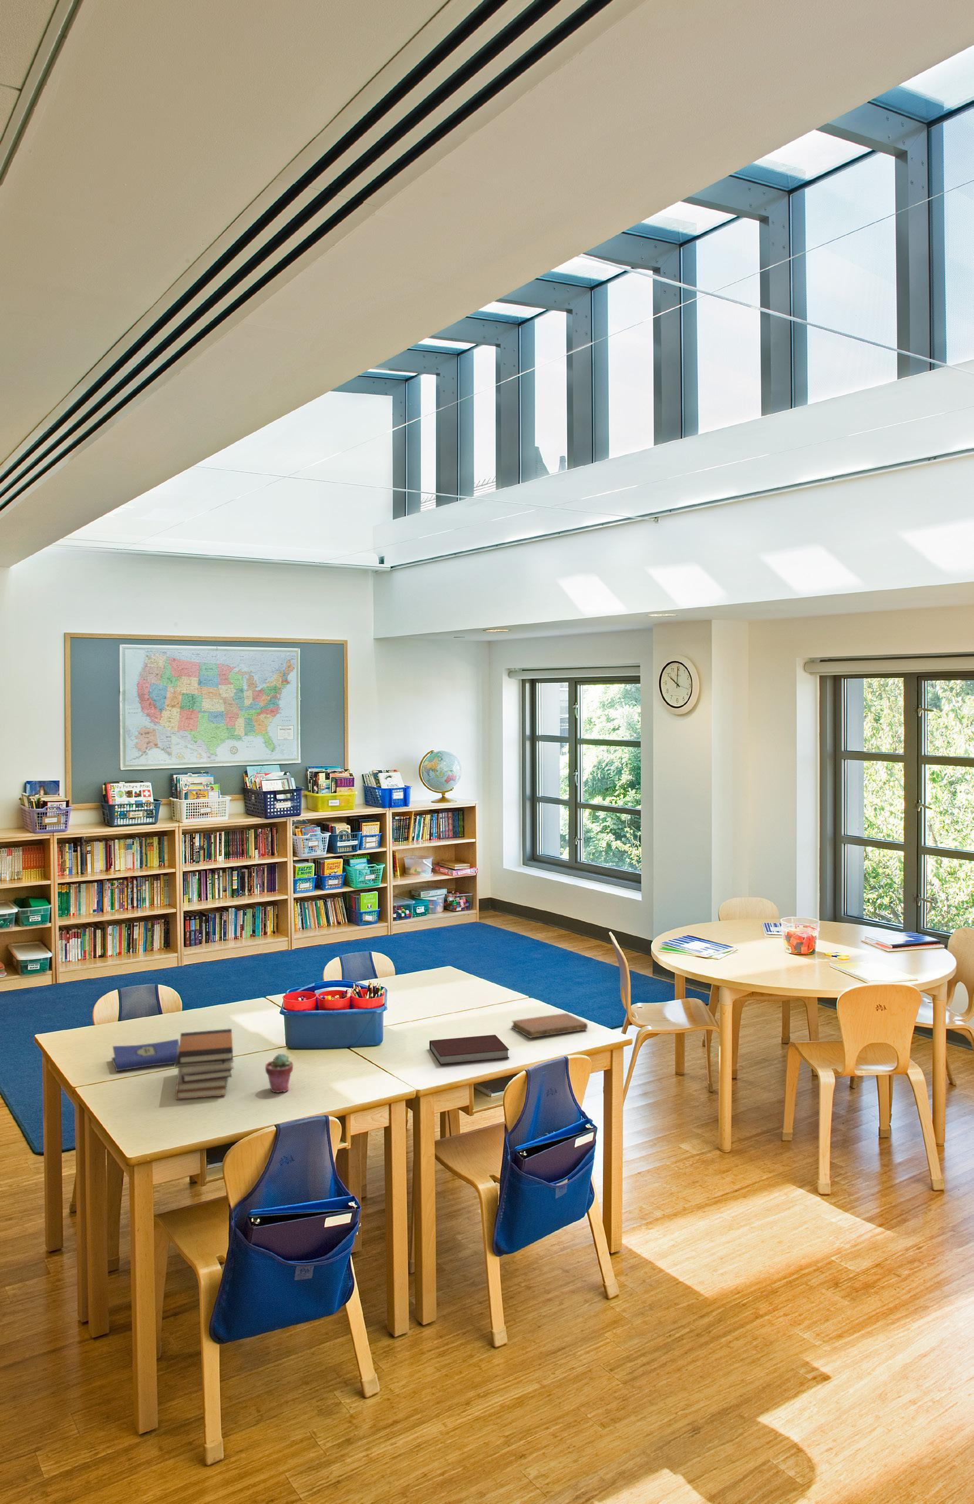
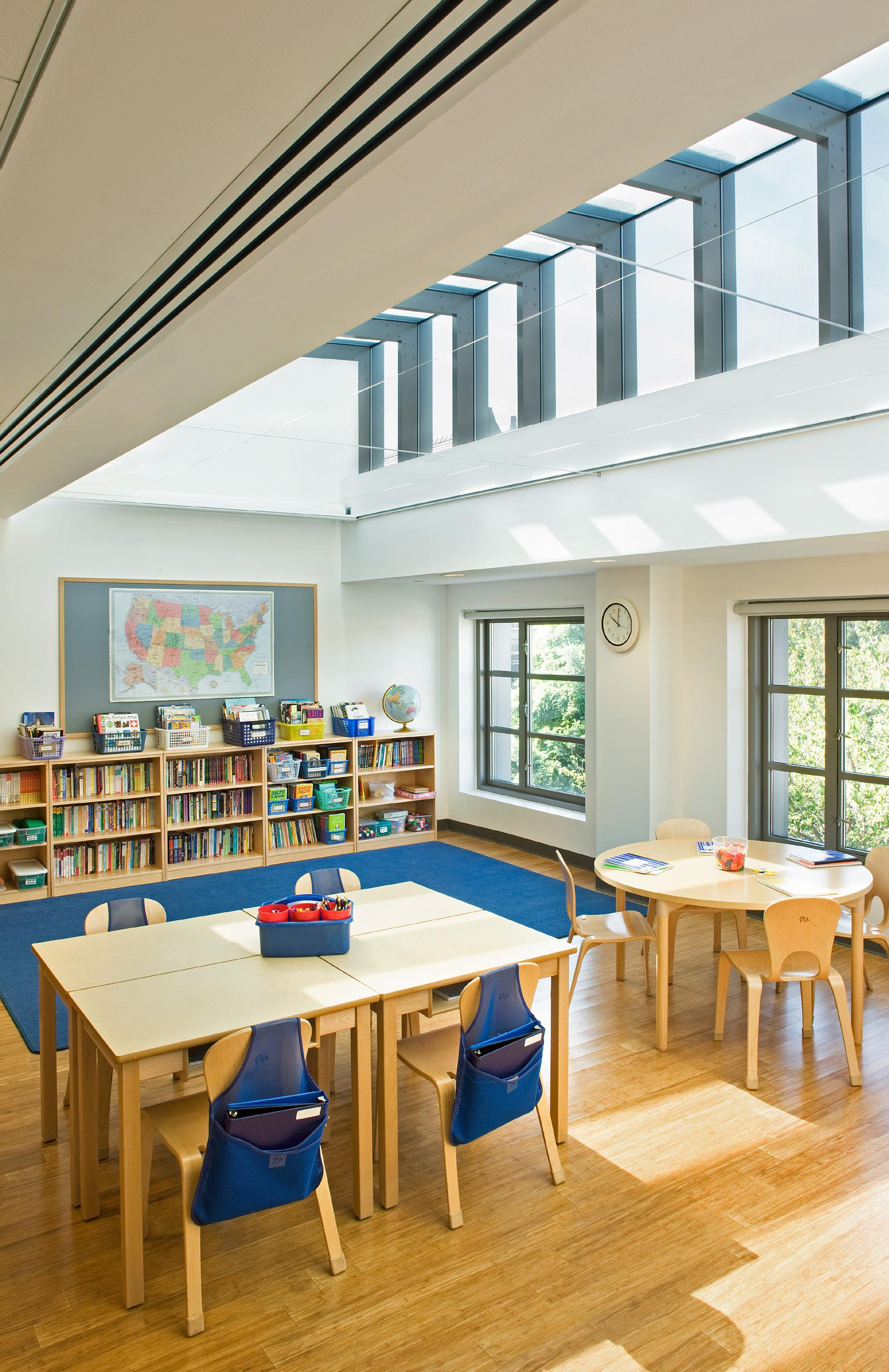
- hardcover book [111,1038,180,1072]
- potted succulent [265,1052,294,1093]
- book stack [174,1028,234,1099]
- notebook [428,1034,509,1066]
- notebook [511,1013,588,1039]
